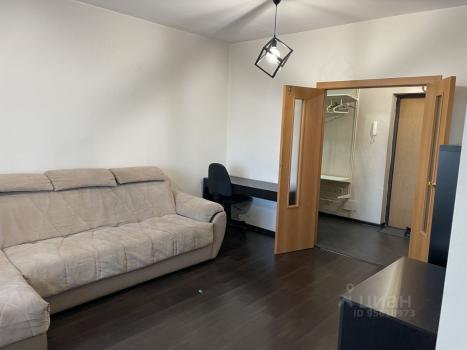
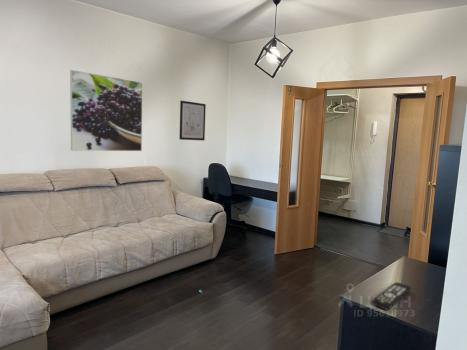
+ wall art [178,100,207,141]
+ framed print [69,69,143,152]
+ remote control [372,281,412,311]
